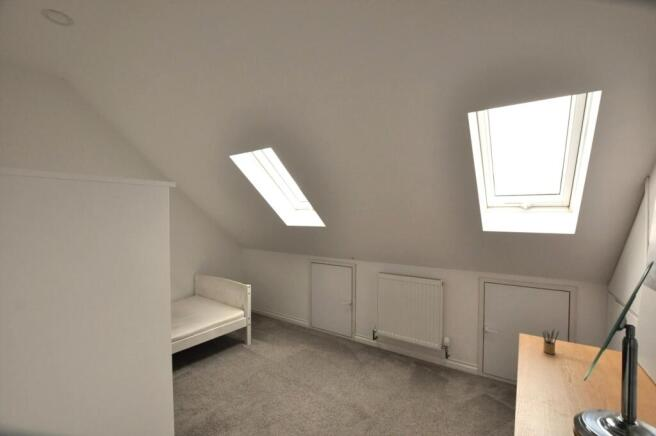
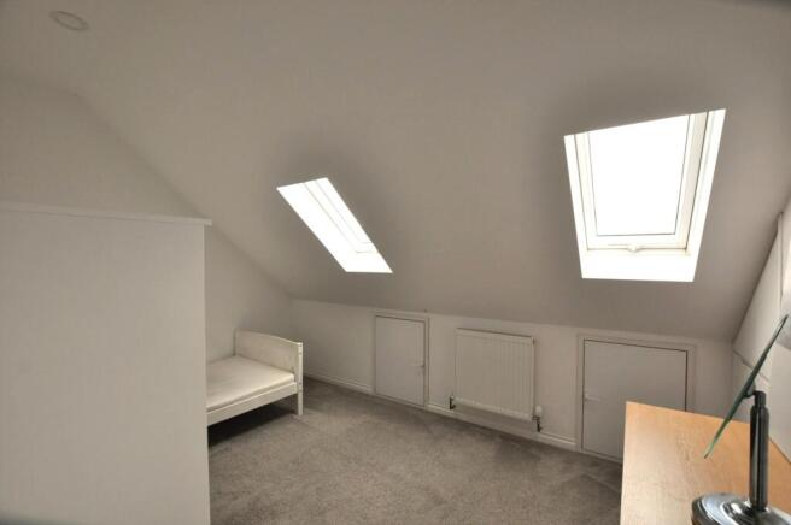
- pencil box [541,327,560,355]
